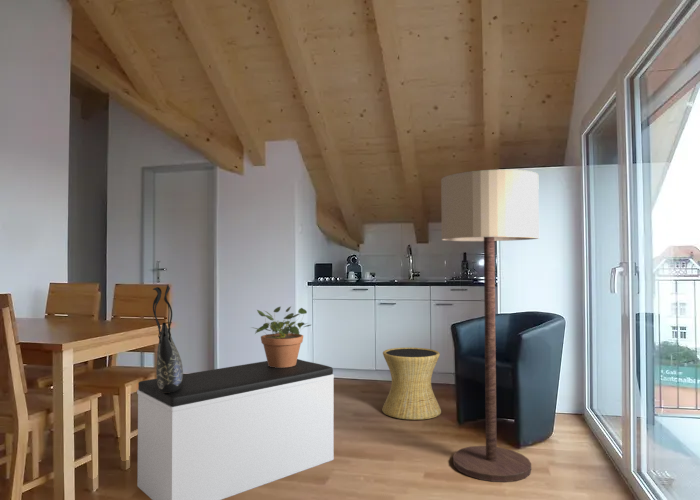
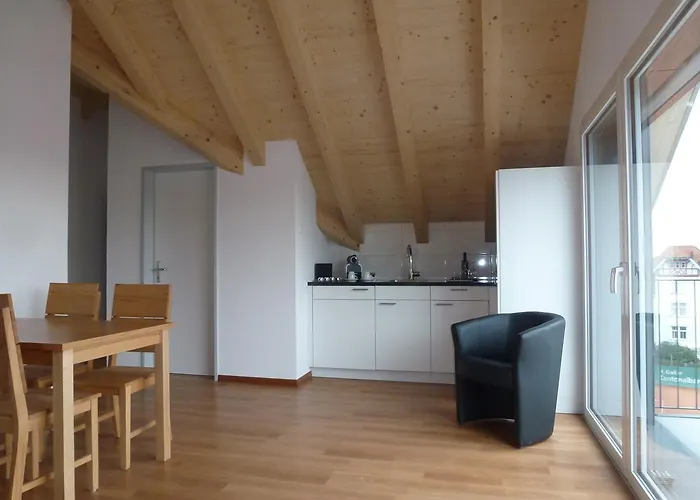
- floor lamp [440,169,540,483]
- side table [381,347,442,421]
- tote bag [152,284,184,393]
- bench [136,358,335,500]
- potted plant [250,305,311,368]
